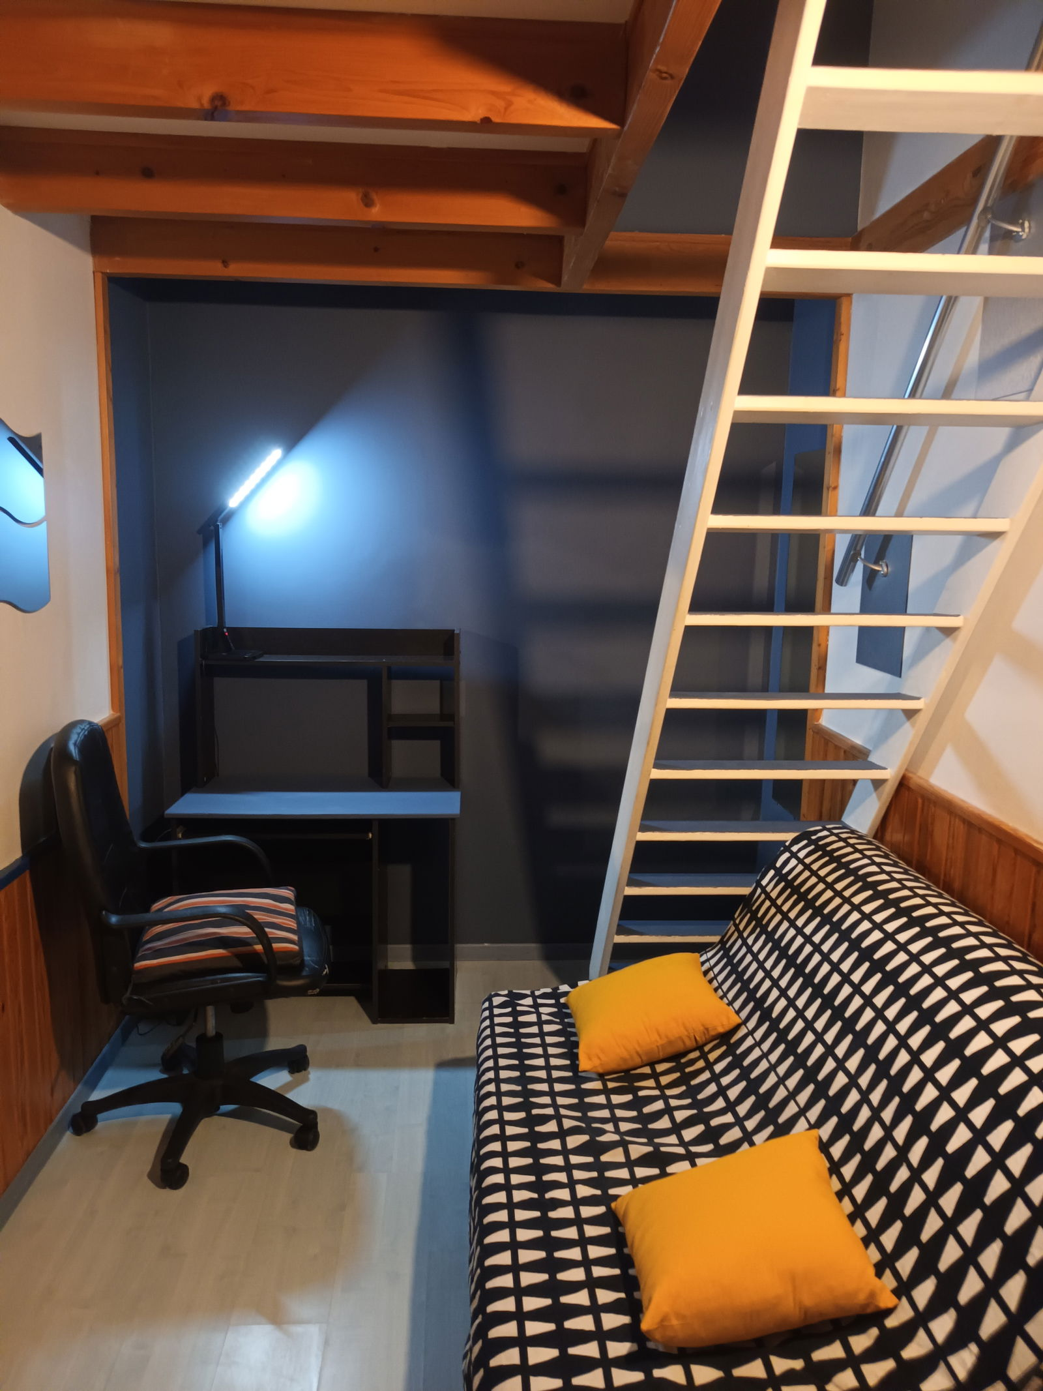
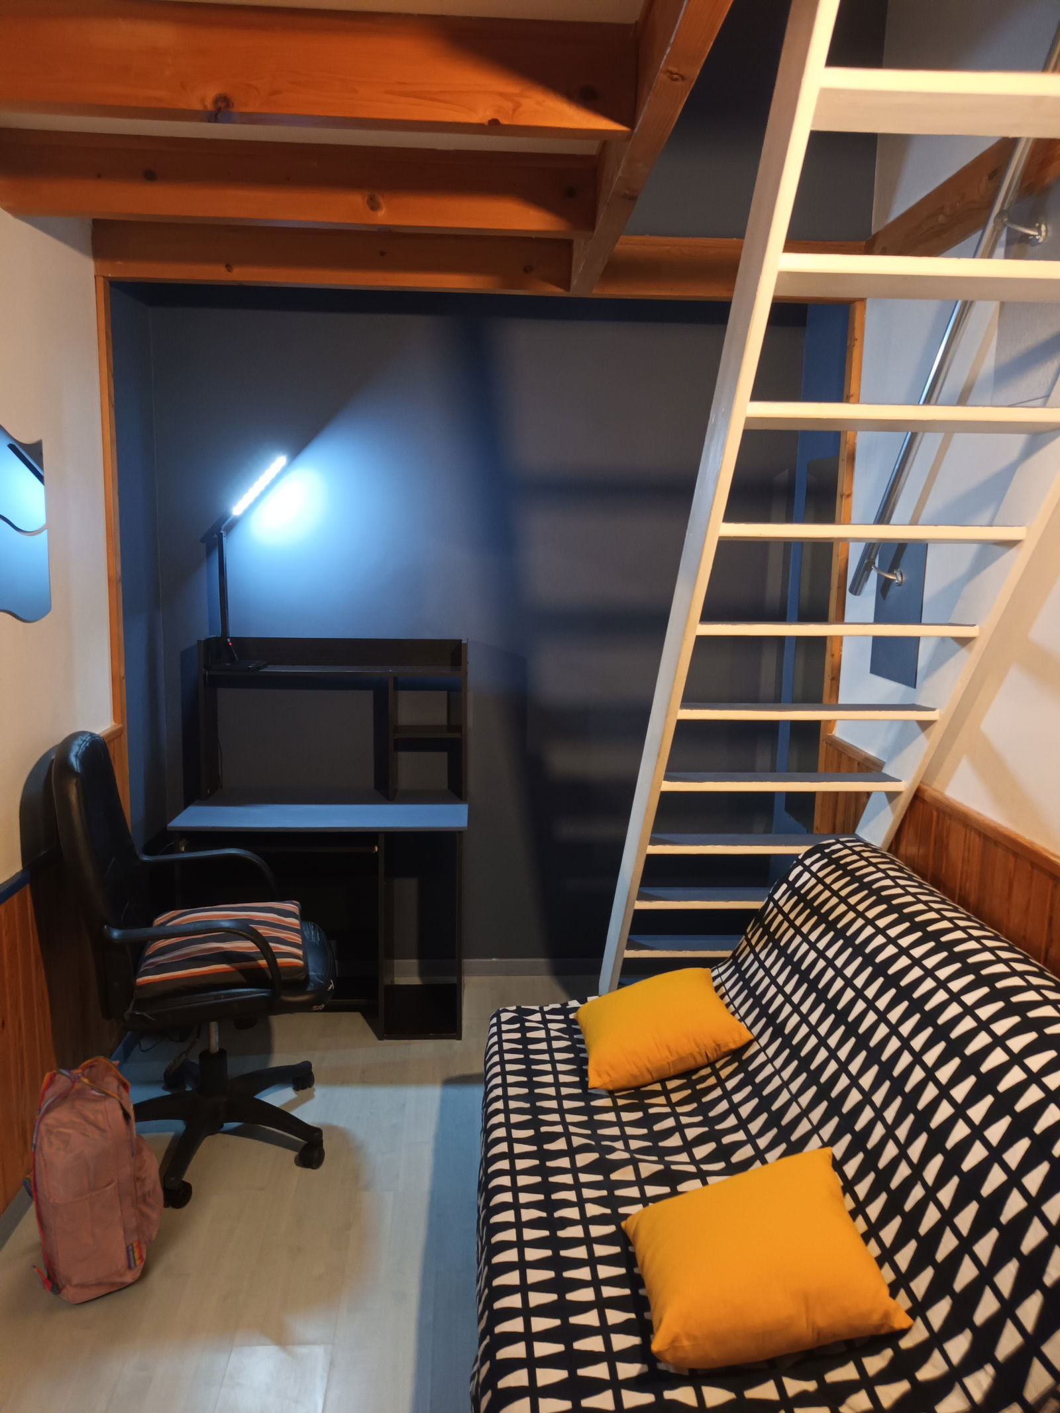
+ backpack [21,1056,165,1305]
